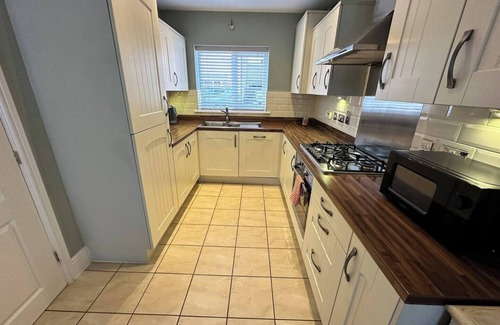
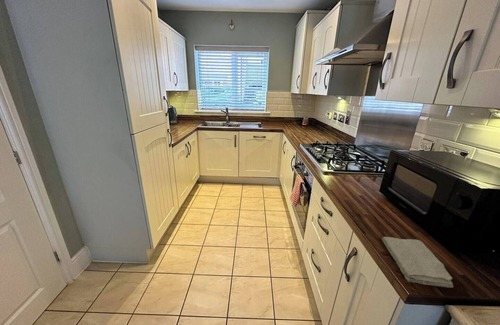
+ washcloth [381,236,454,288]
